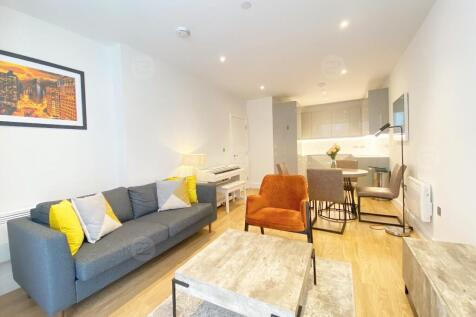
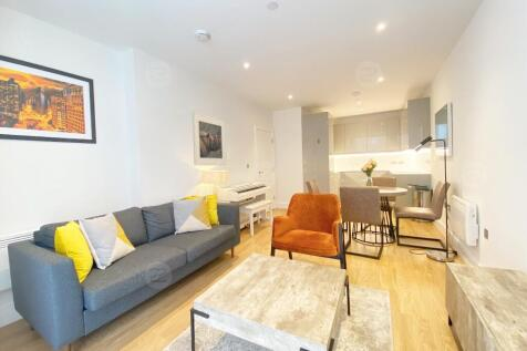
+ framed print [192,111,228,166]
